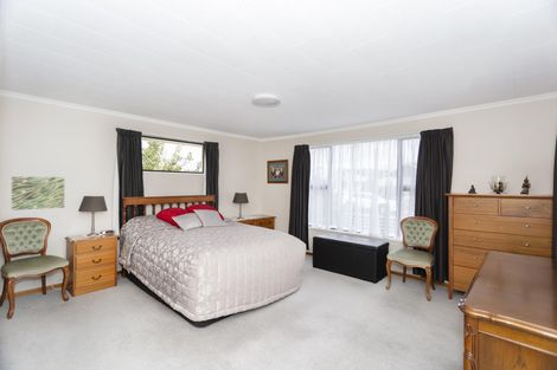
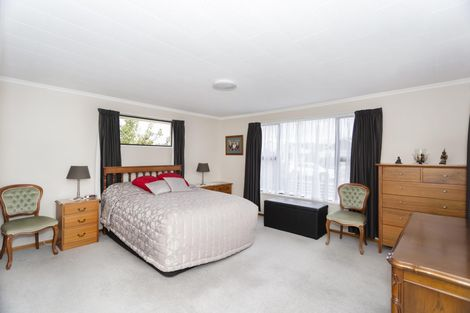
- wall art [11,175,65,212]
